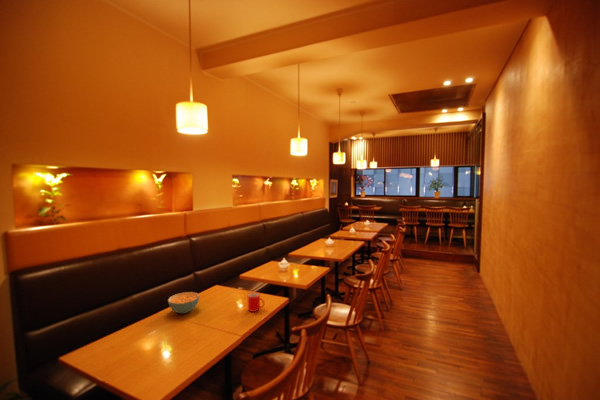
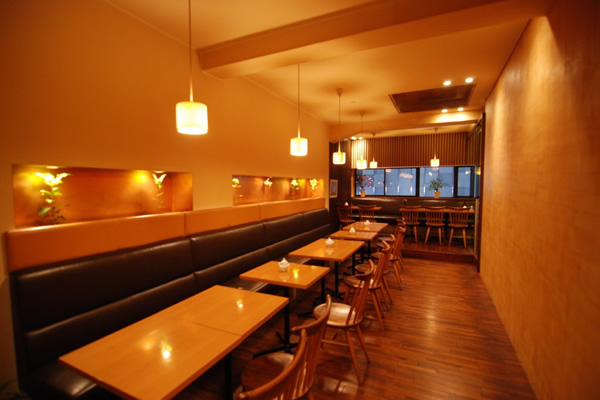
- cereal bowl [167,291,201,315]
- cup [247,292,265,313]
